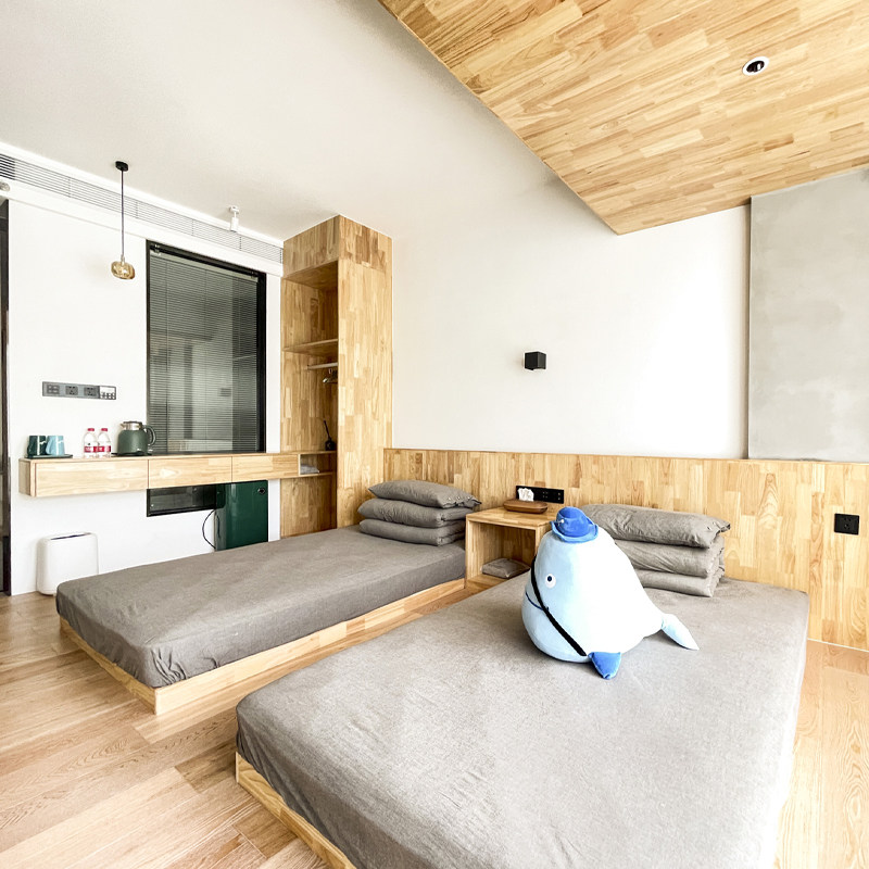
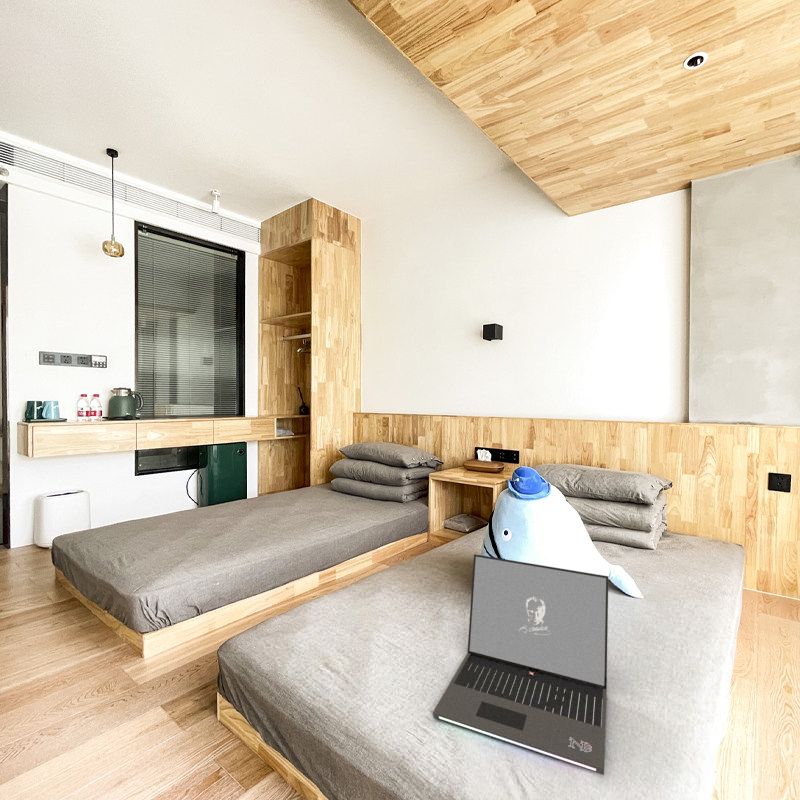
+ laptop [432,553,609,776]
